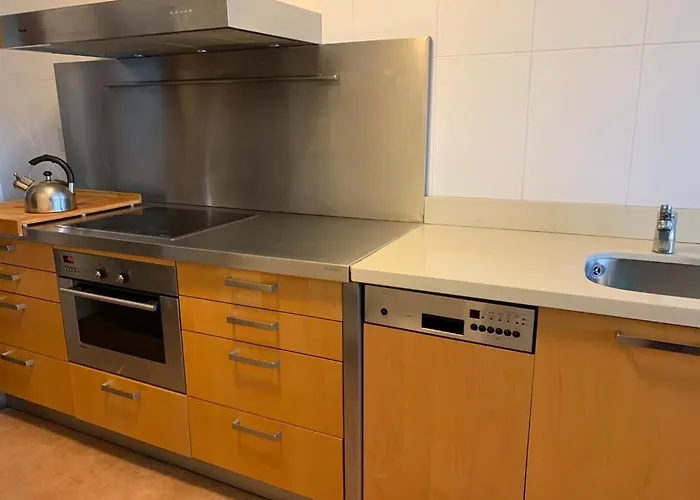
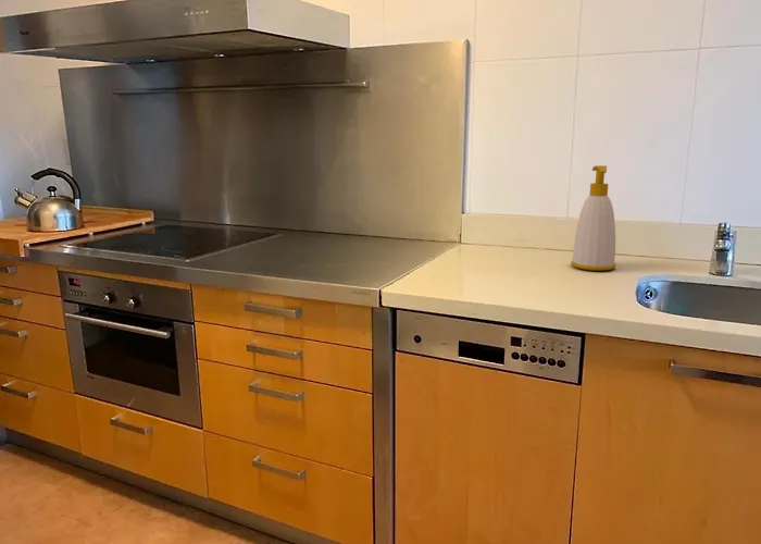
+ soap bottle [570,164,616,272]
